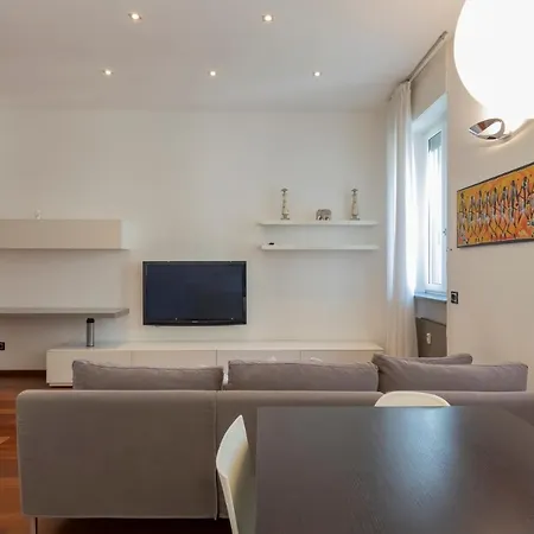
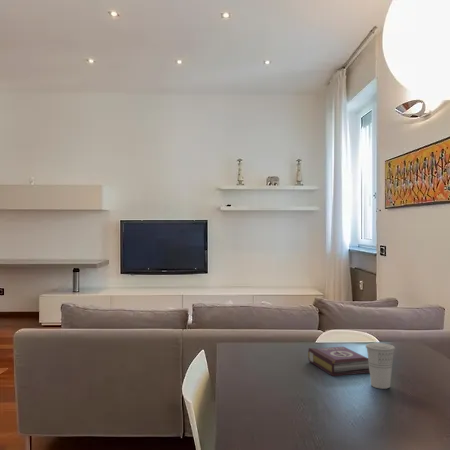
+ cup [365,342,396,390]
+ book [307,346,370,377]
